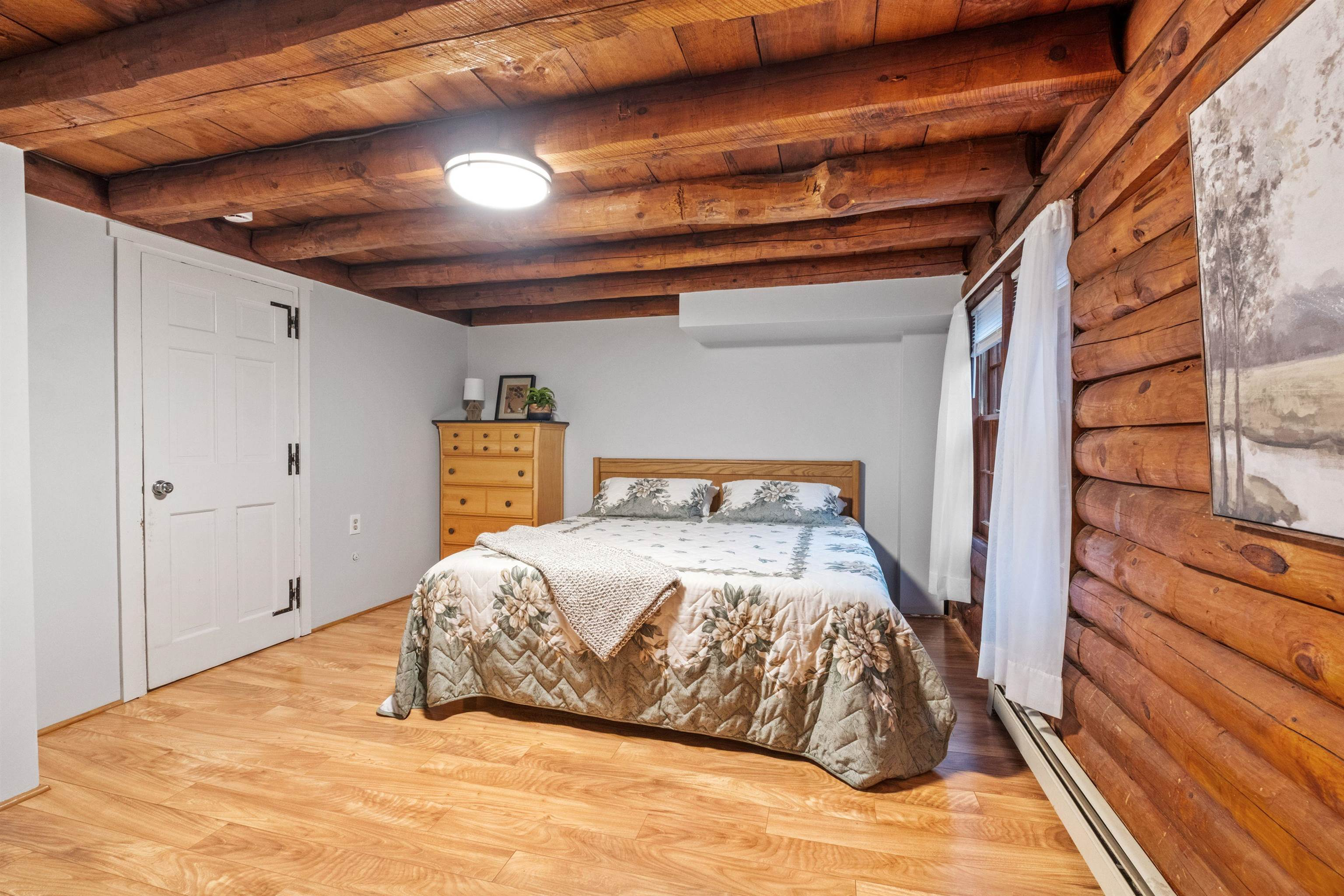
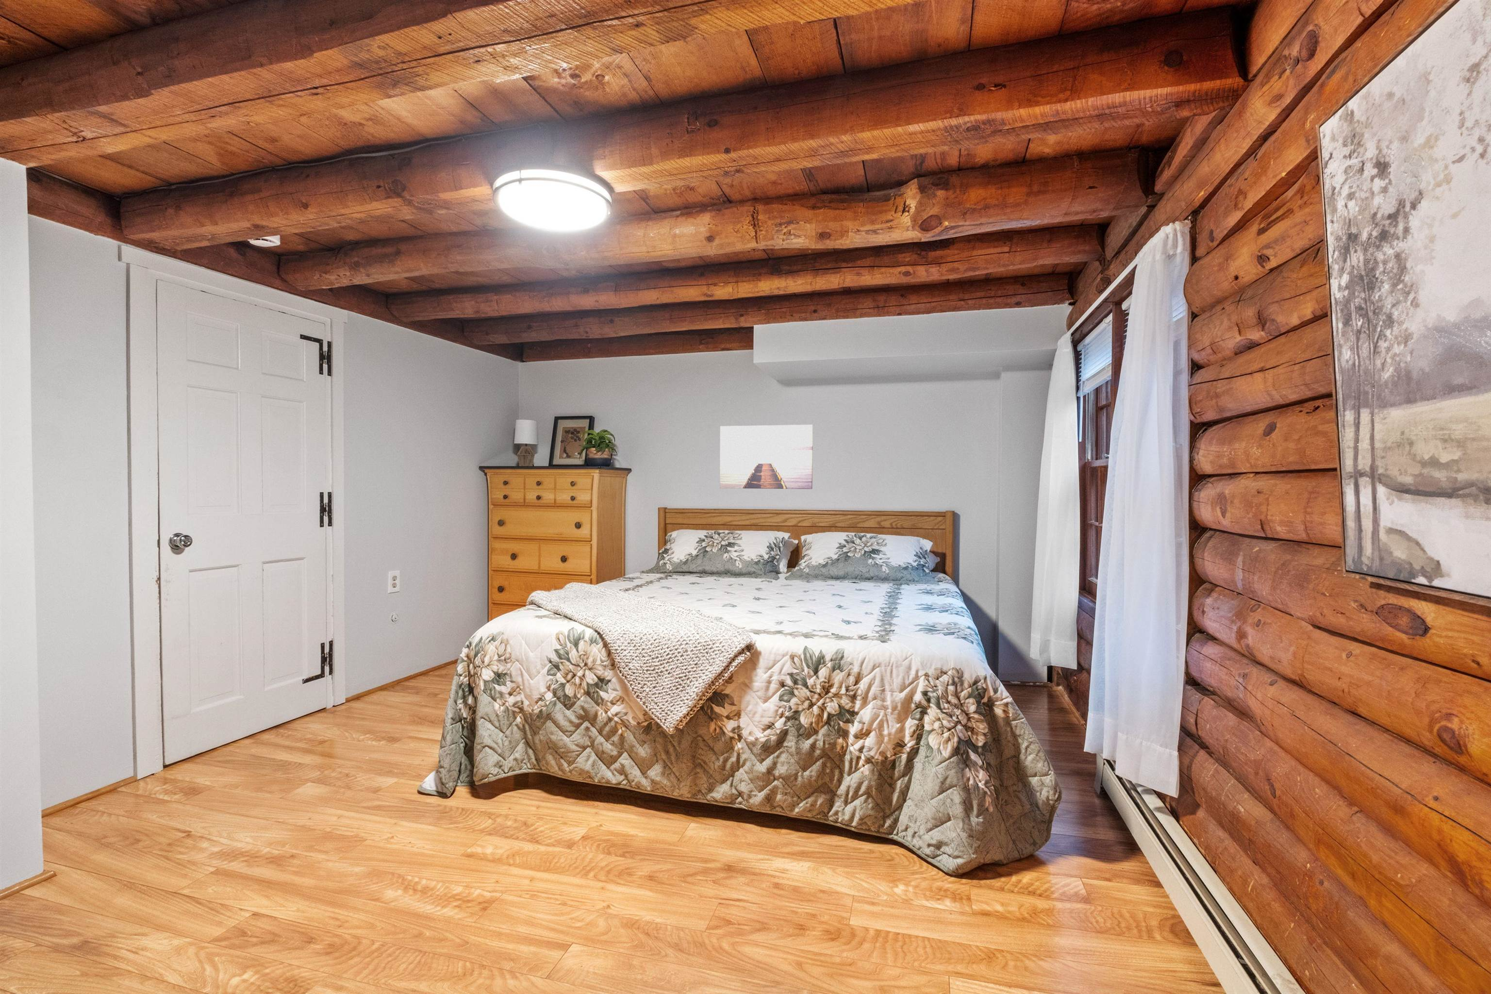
+ wall art [719,424,813,489]
